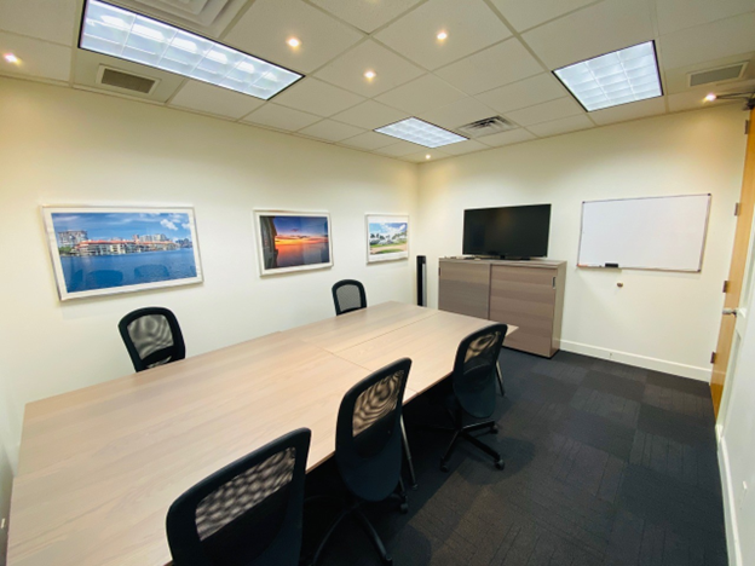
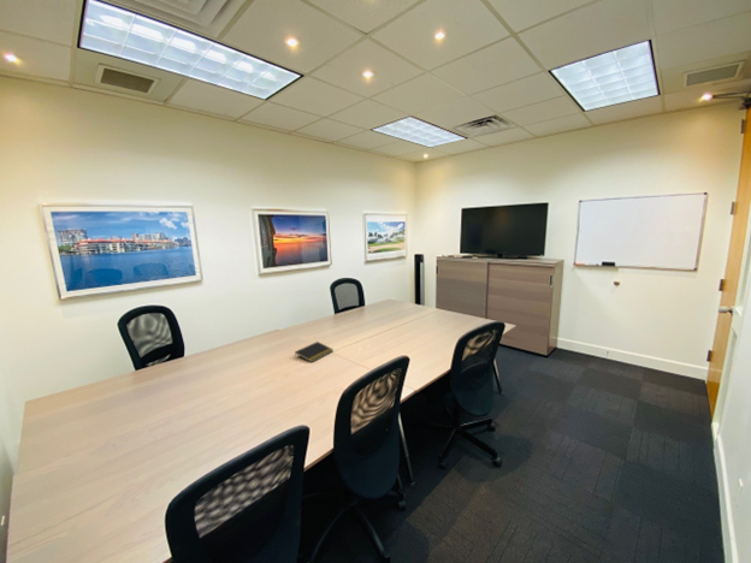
+ notepad [294,340,335,363]
